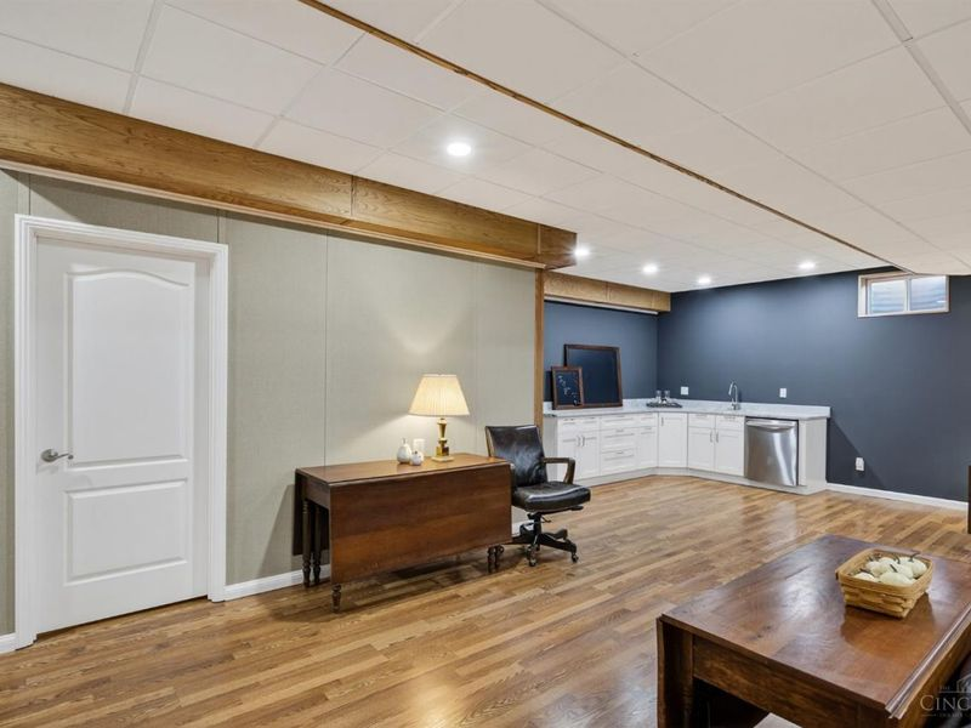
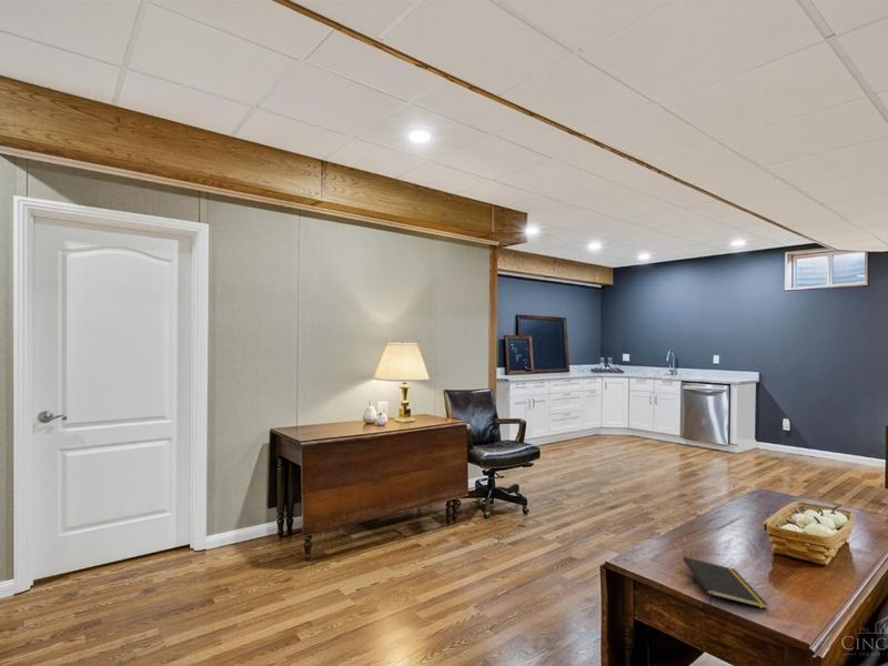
+ notepad [682,556,769,610]
